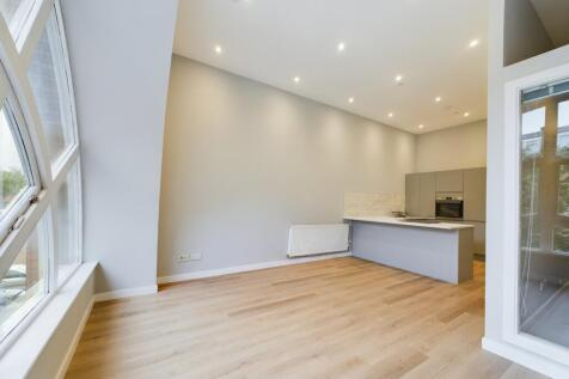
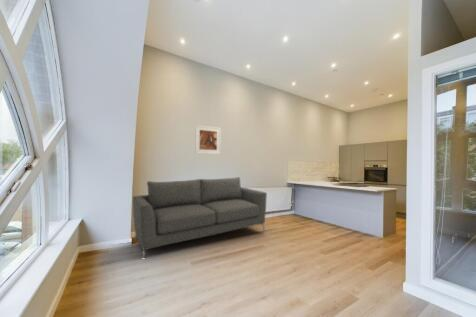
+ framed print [194,124,222,155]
+ sofa [132,176,268,259]
